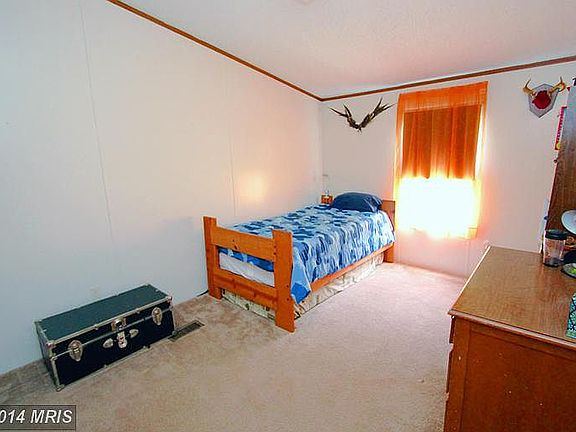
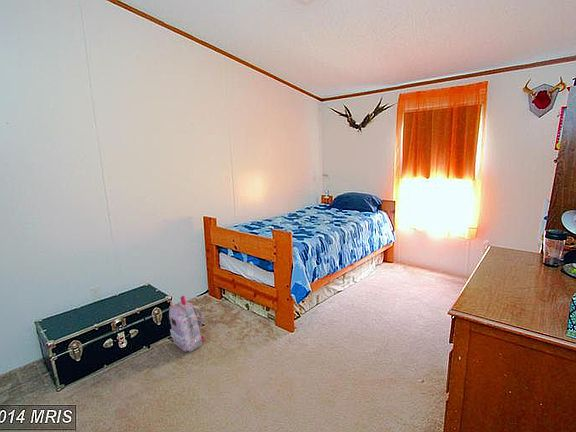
+ backpack [168,295,206,353]
